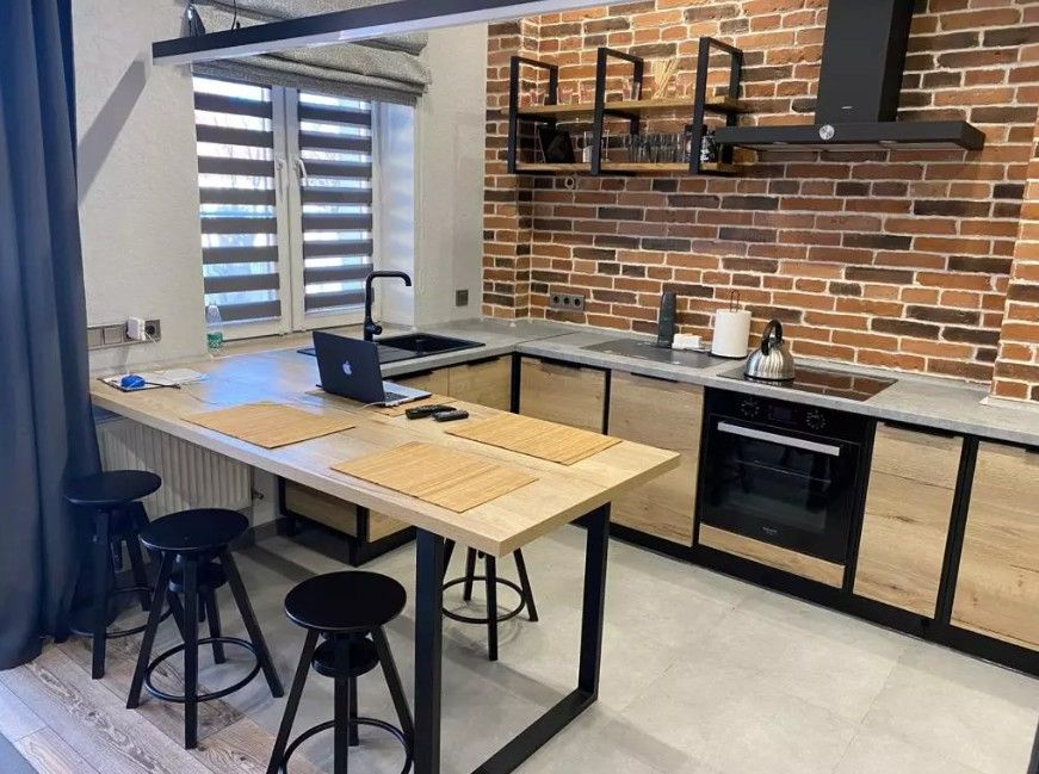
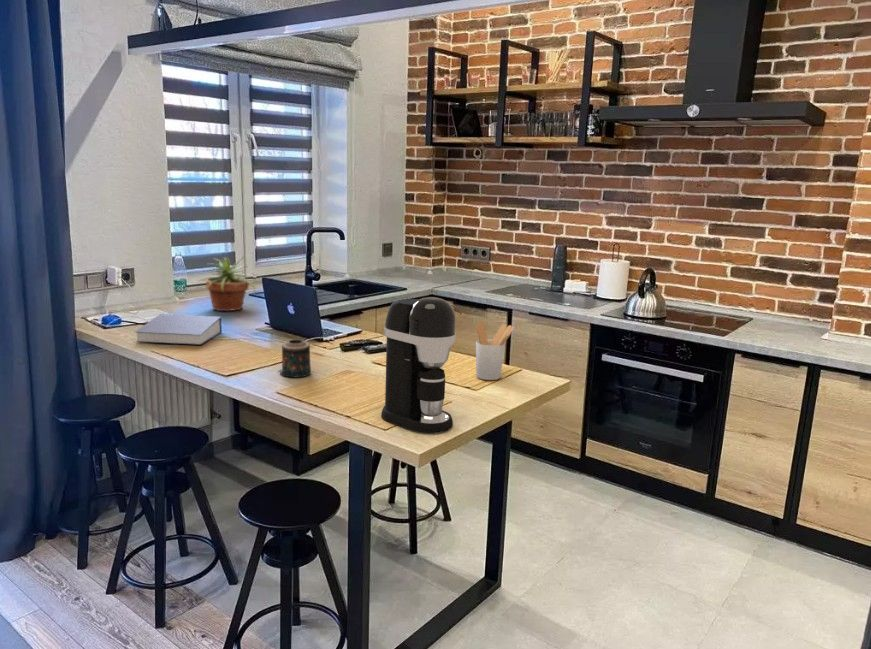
+ coffee maker [380,296,457,434]
+ potted plant [197,256,258,312]
+ book [134,313,223,346]
+ utensil holder [475,321,515,381]
+ candle [278,338,312,378]
